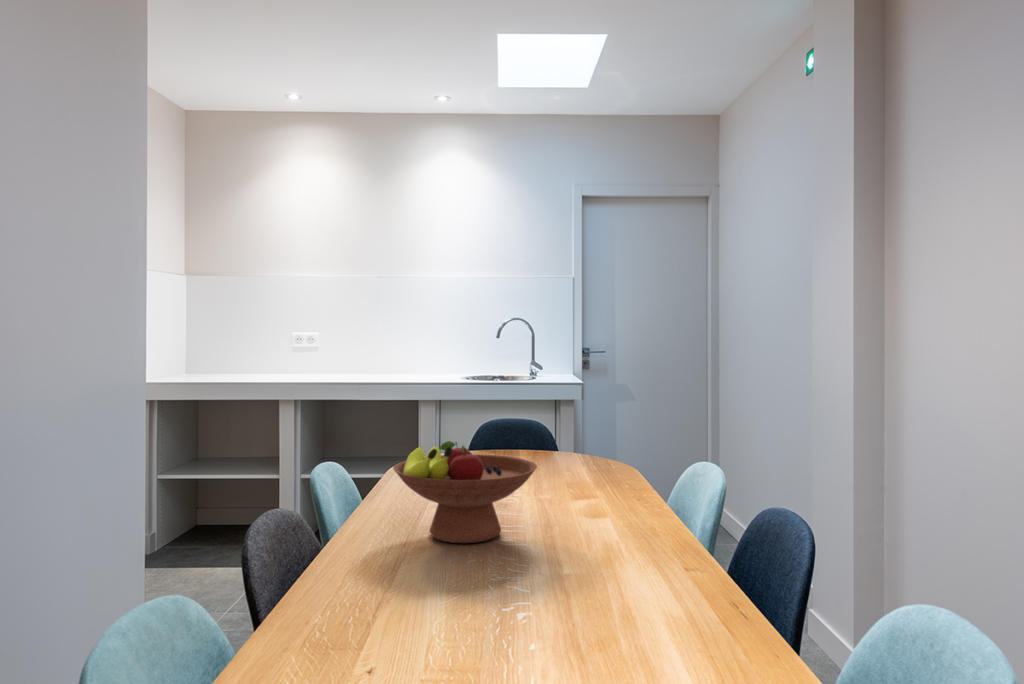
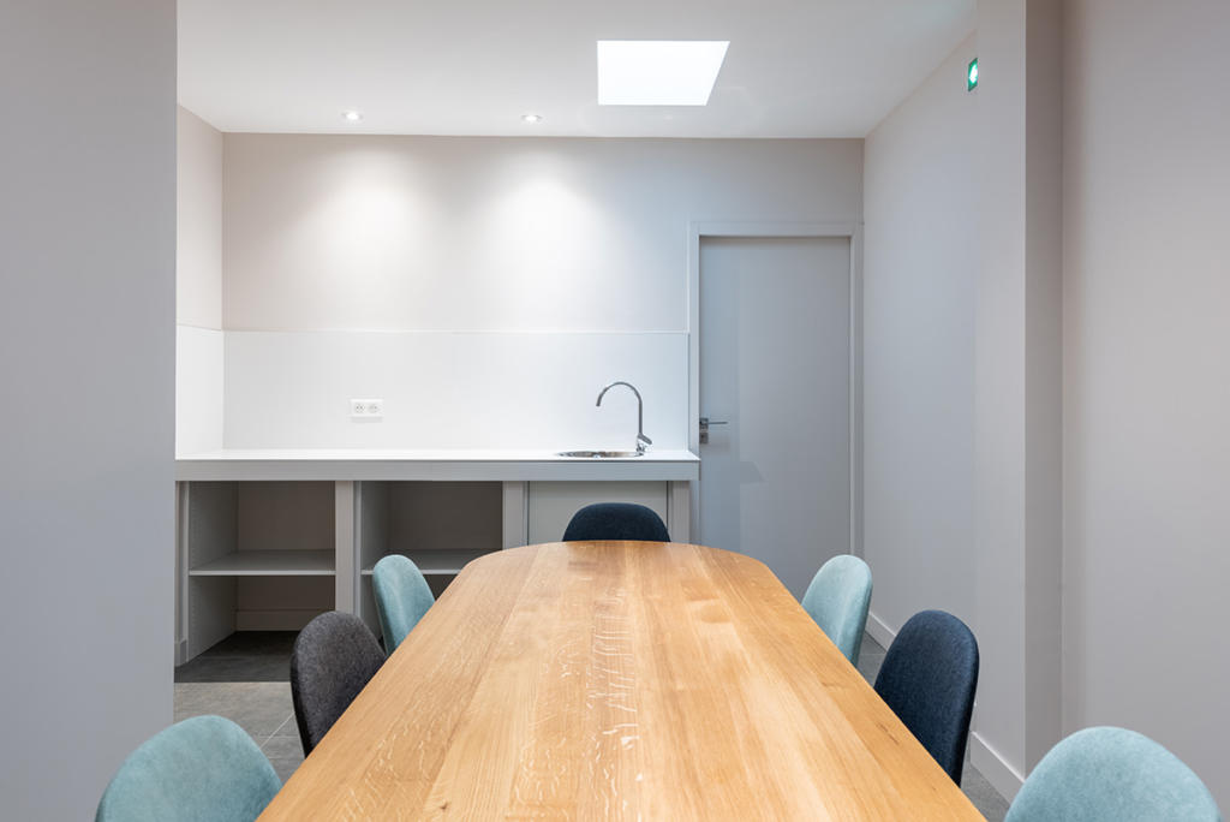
- fruit bowl [392,440,538,544]
